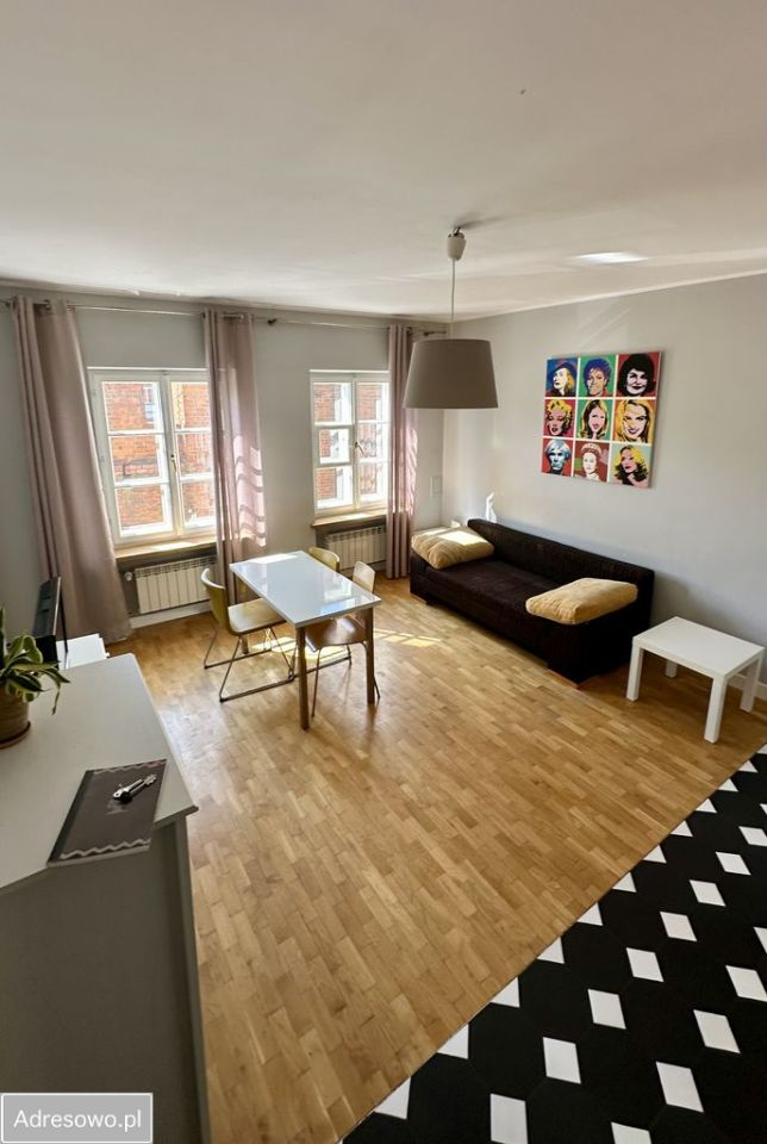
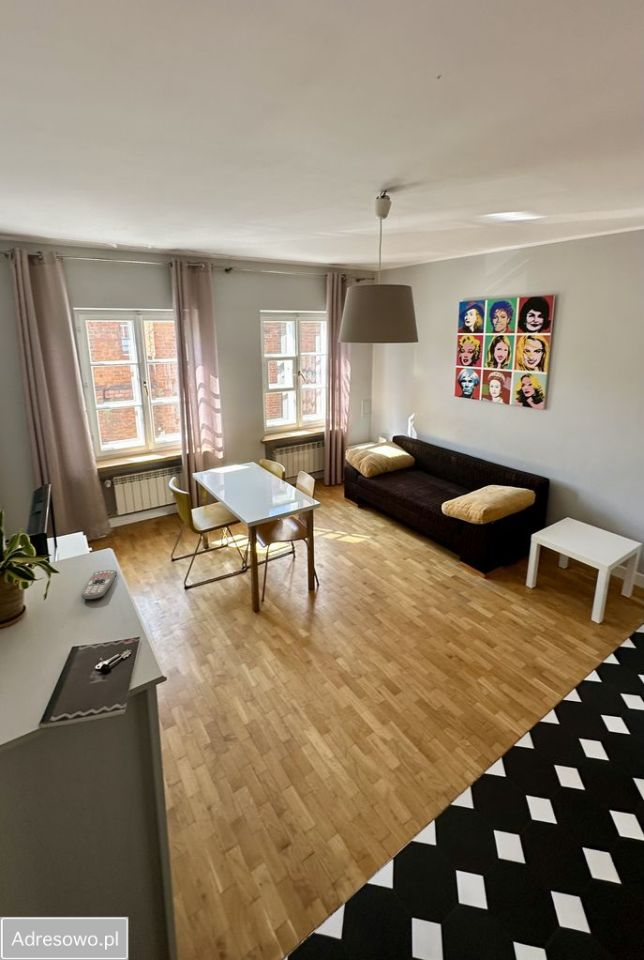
+ remote control [80,569,118,601]
